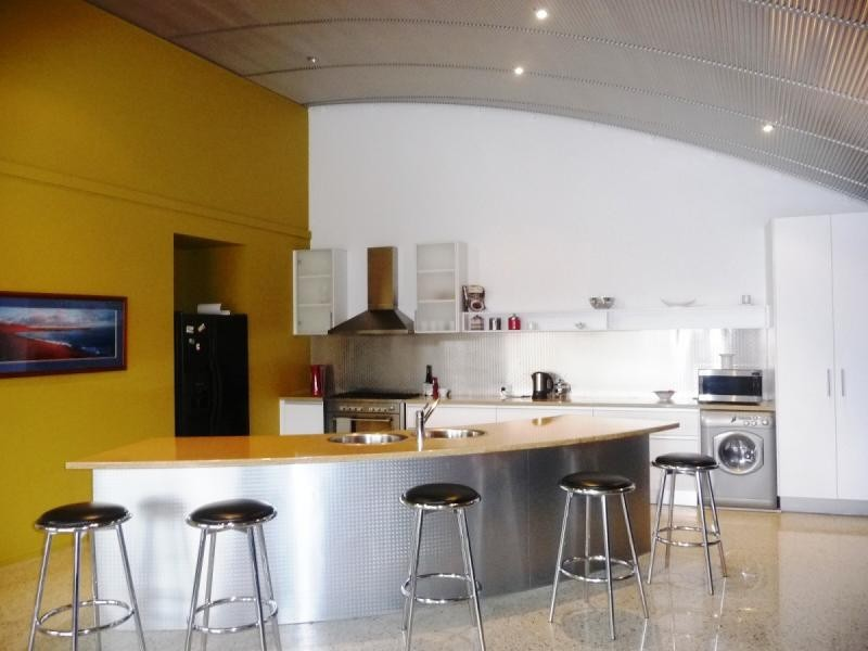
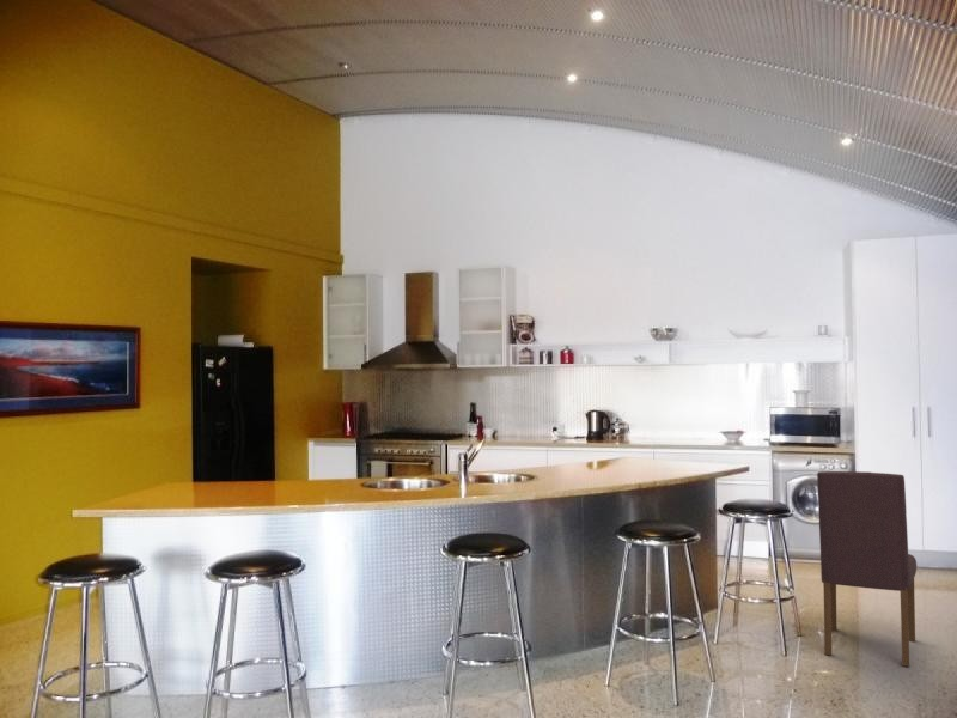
+ dining chair [816,470,918,668]
